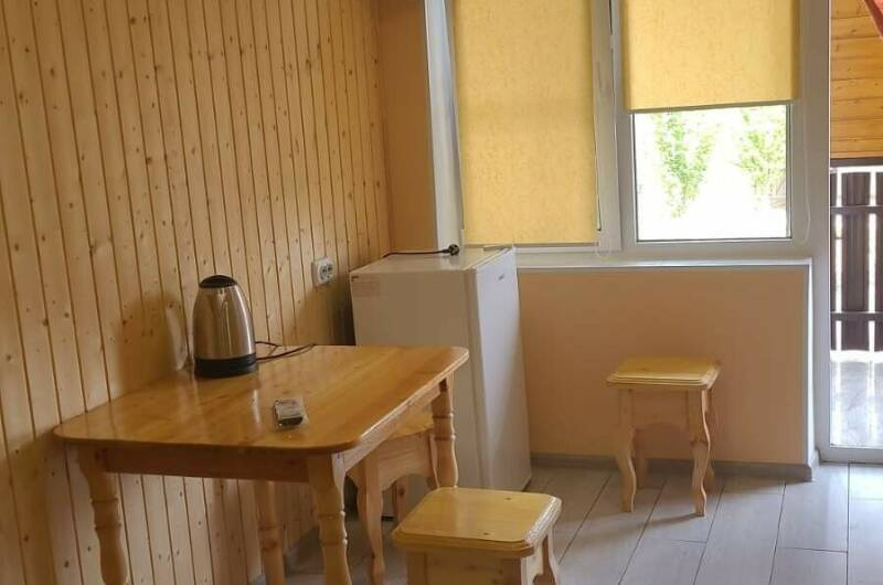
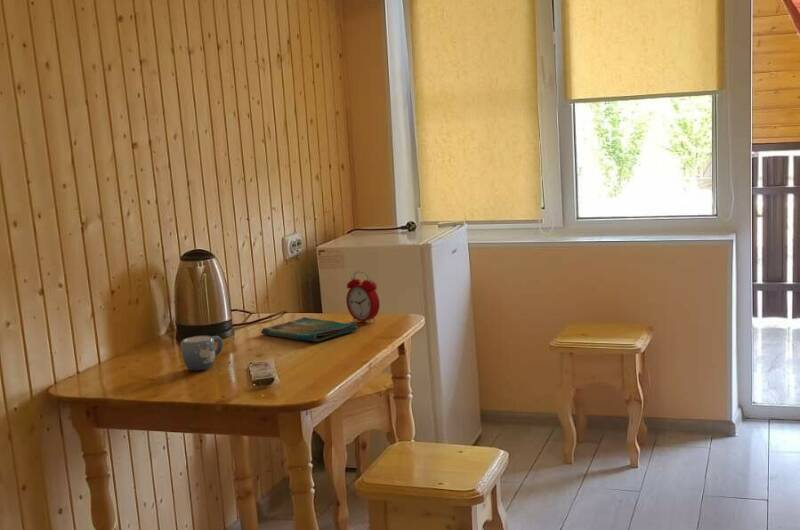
+ alarm clock [345,270,381,324]
+ dish towel [260,316,359,343]
+ mug [180,335,224,371]
